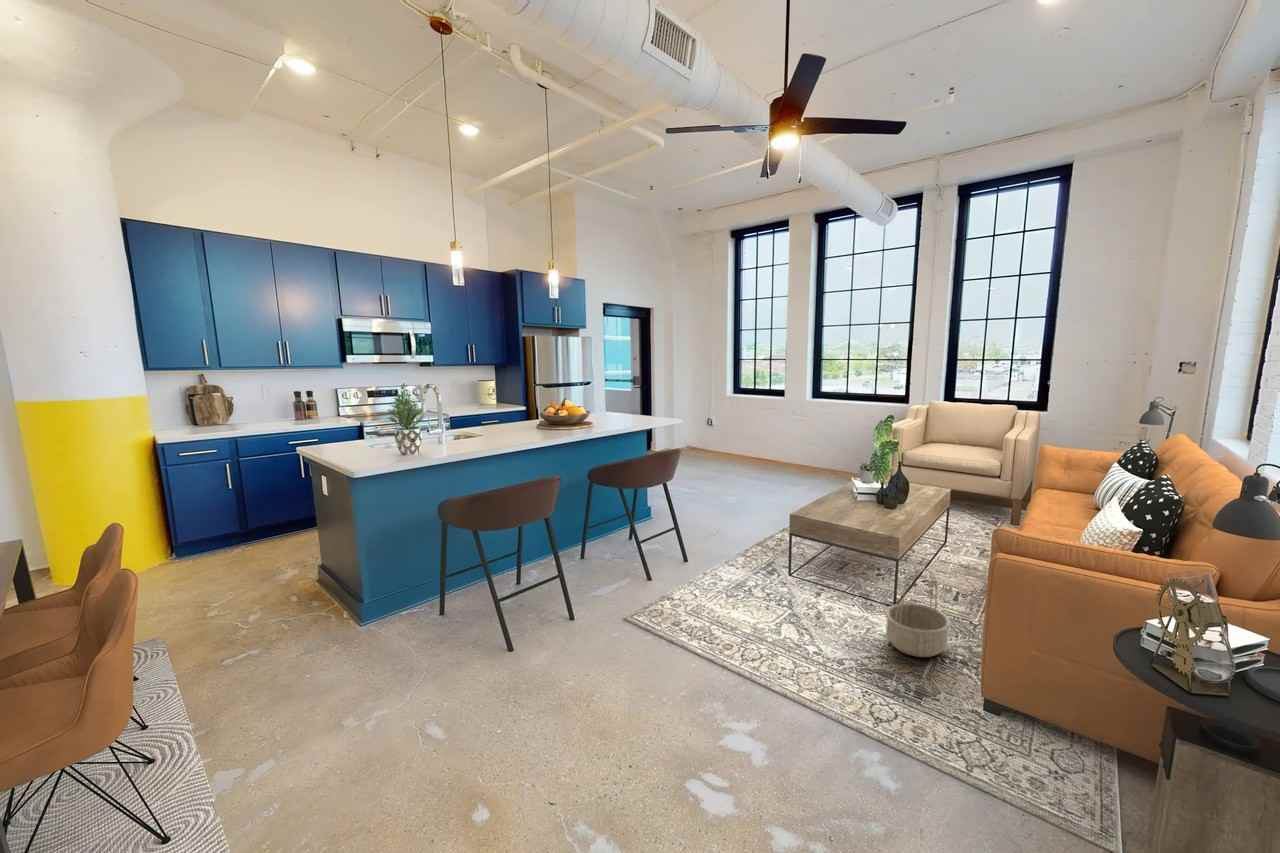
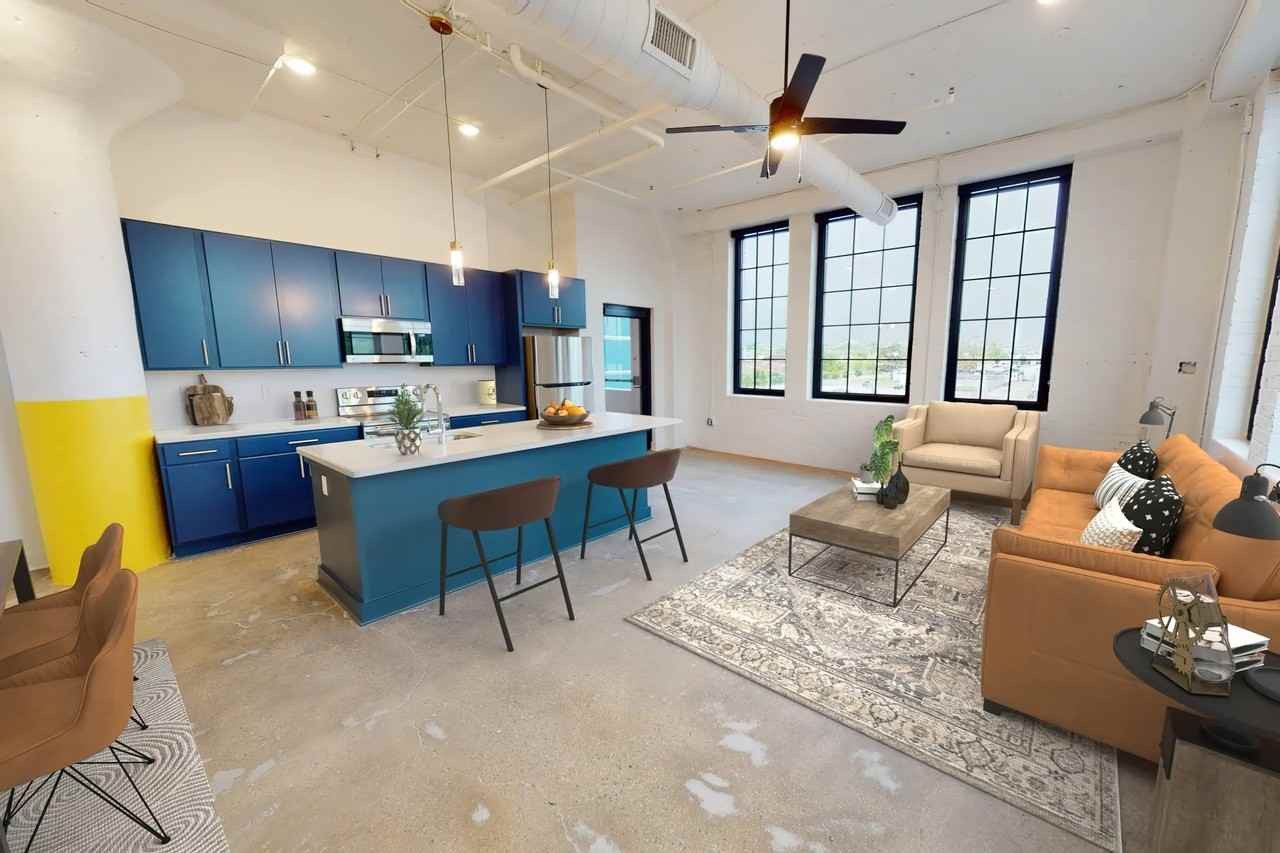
- basket [884,567,952,658]
